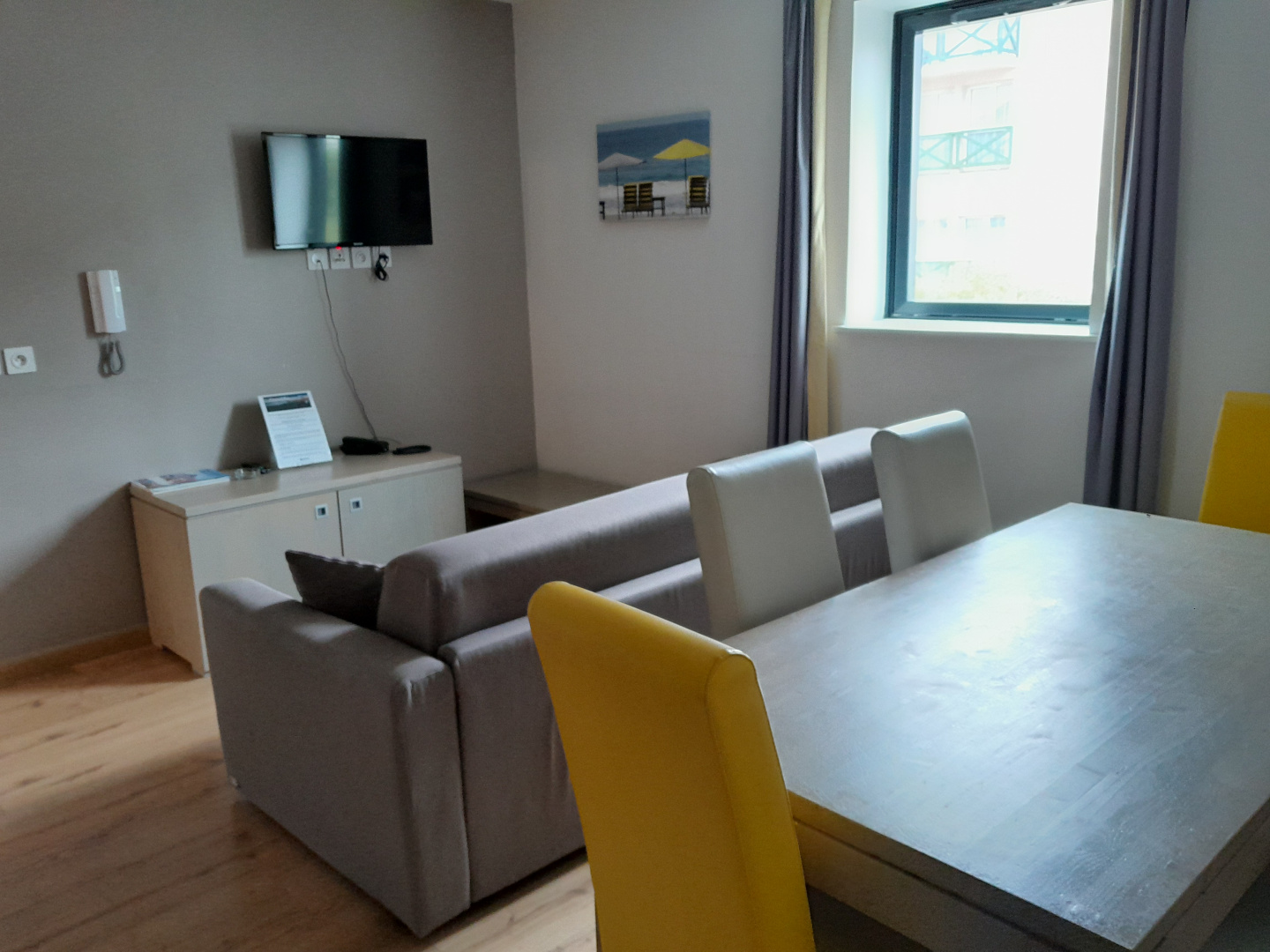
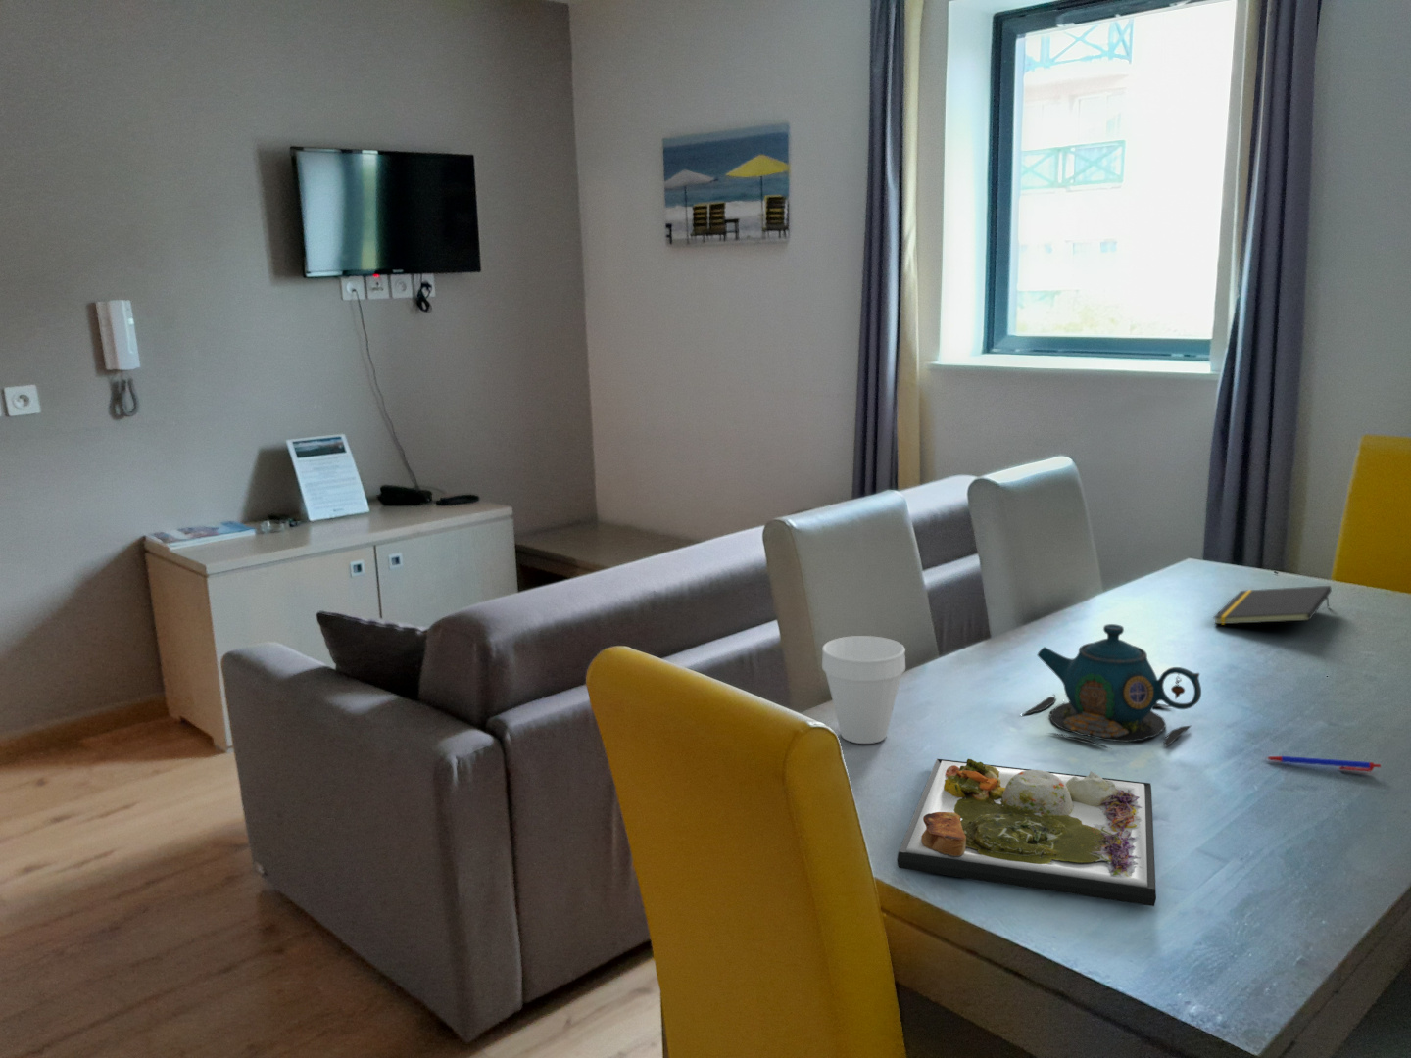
+ cup [821,635,907,745]
+ dinner plate [897,758,1158,907]
+ teapot [1023,623,1202,750]
+ pen [1264,756,1382,772]
+ notepad [1212,585,1332,625]
